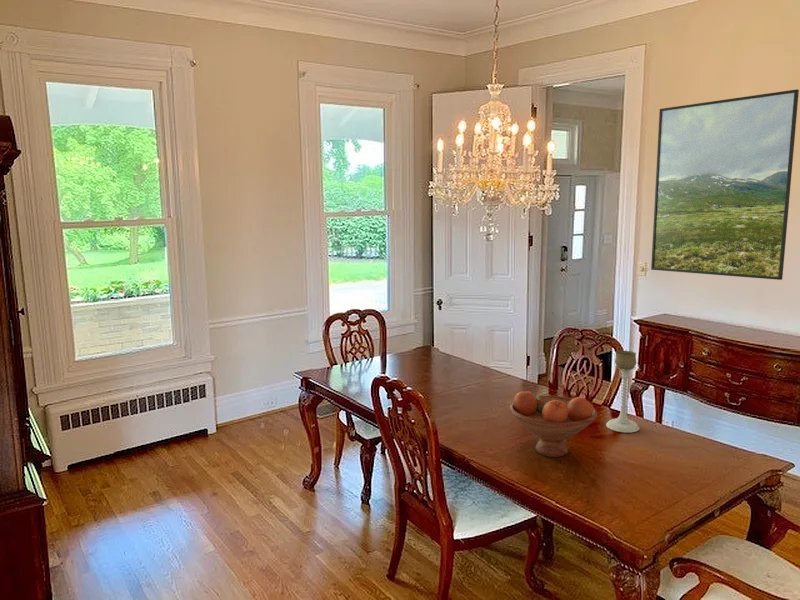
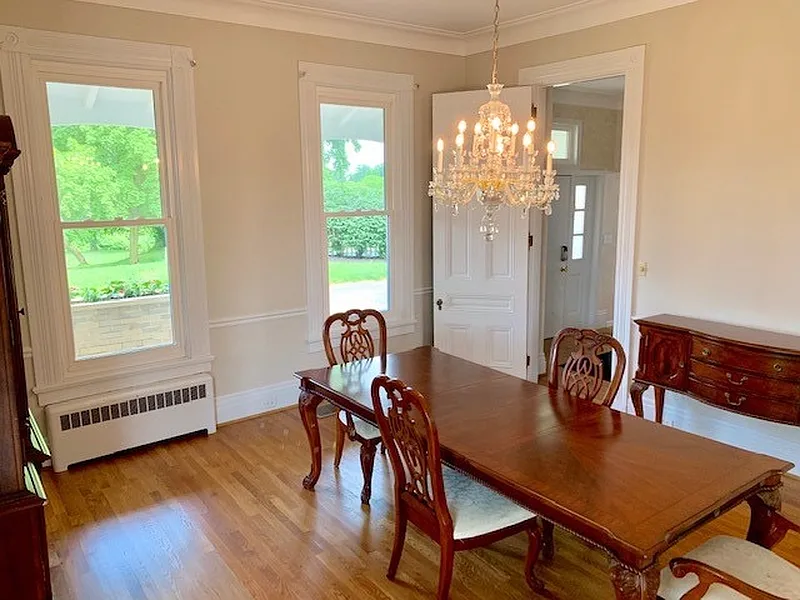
- candle holder [605,349,640,434]
- fruit bowl [509,390,598,458]
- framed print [650,88,800,281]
